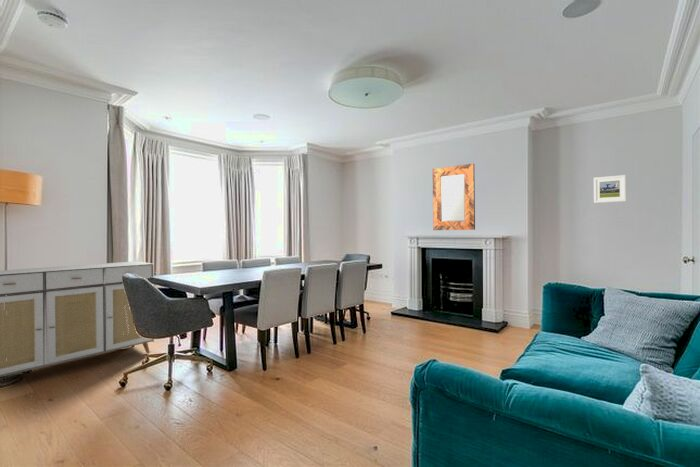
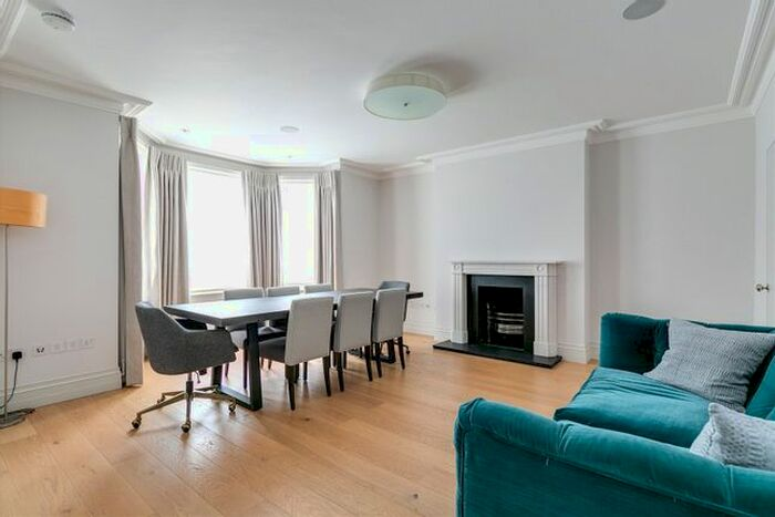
- home mirror [432,163,476,231]
- sideboard [0,260,155,378]
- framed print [593,174,627,204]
